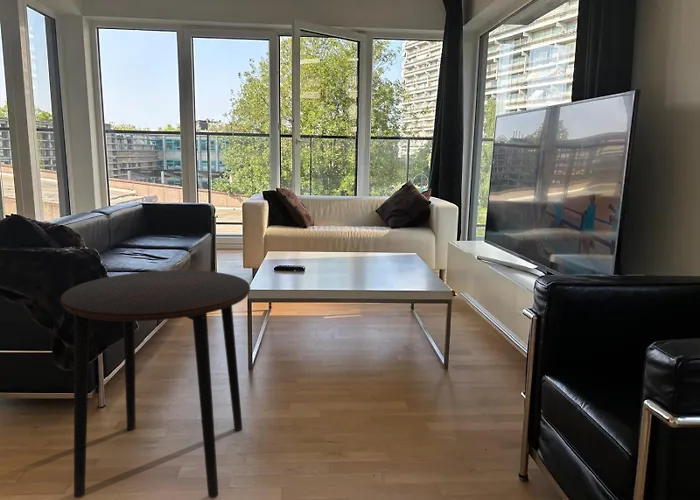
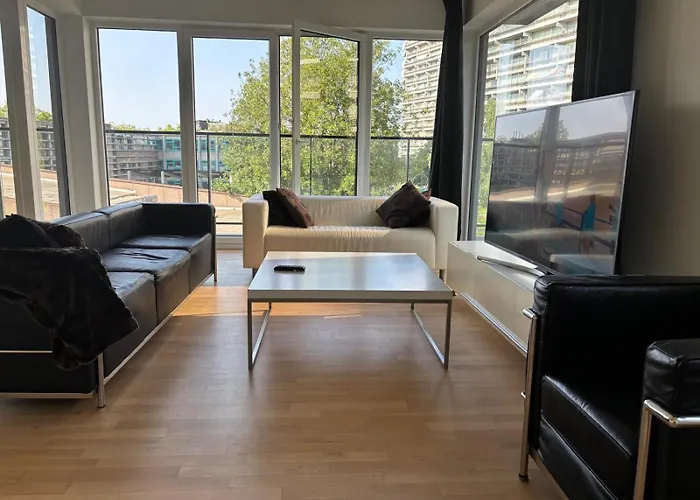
- side table [59,269,251,499]
